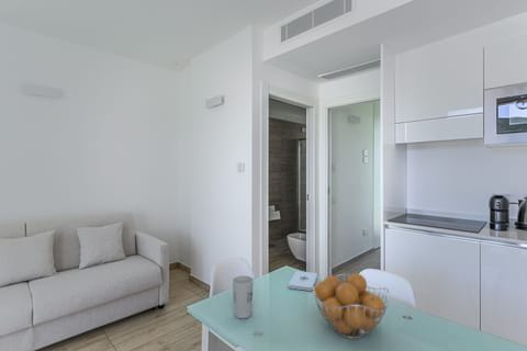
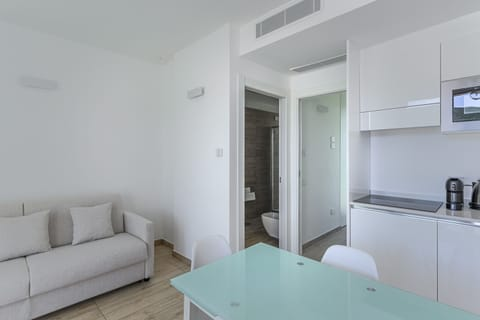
- notepad [287,270,318,292]
- cup [232,274,255,319]
- fruit basket [313,272,391,340]
